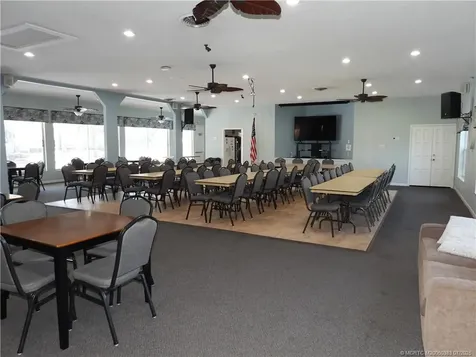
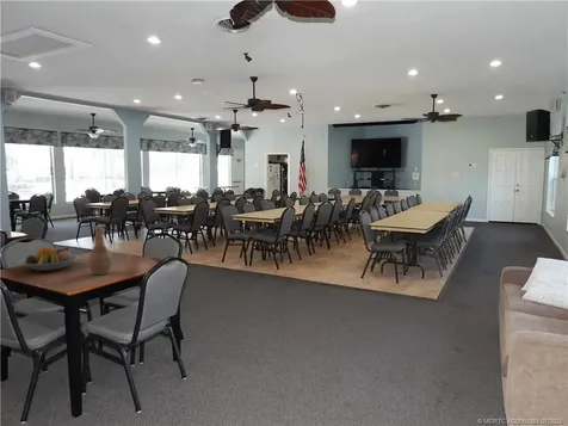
+ vase [87,224,113,276]
+ fruit bowl [18,246,81,272]
